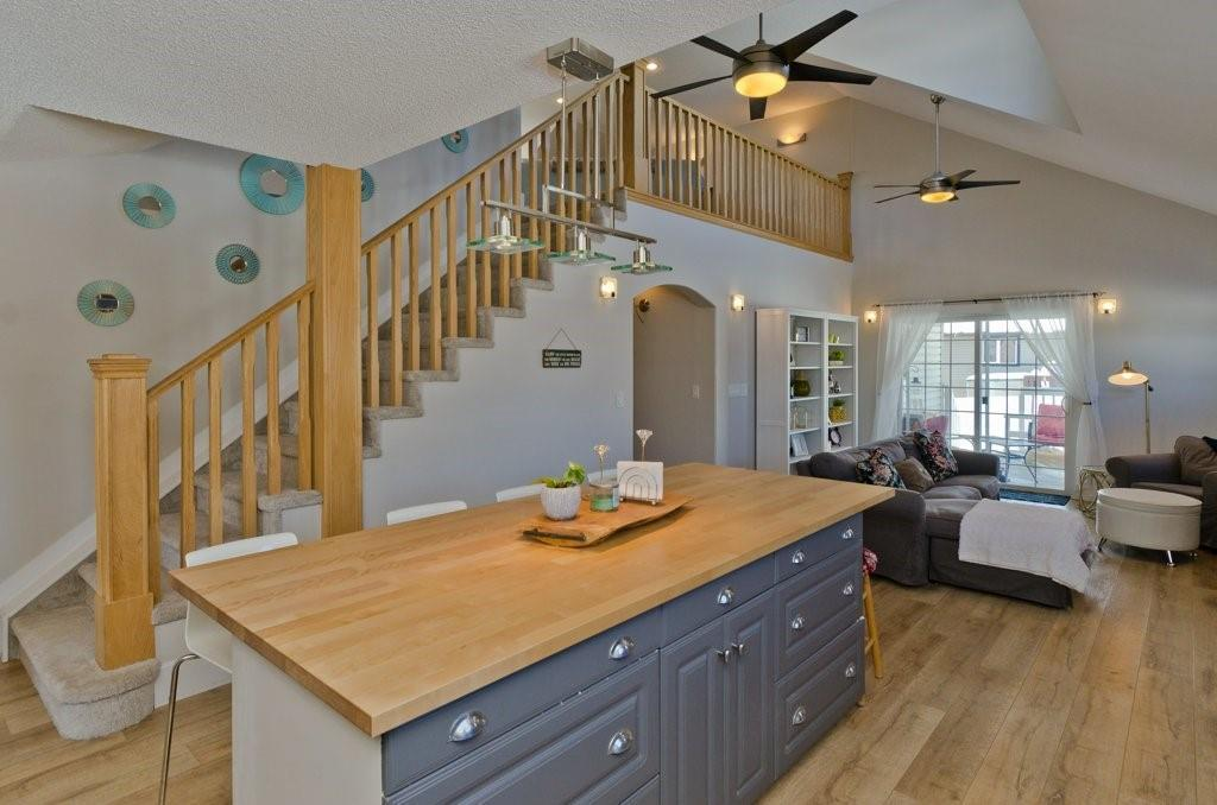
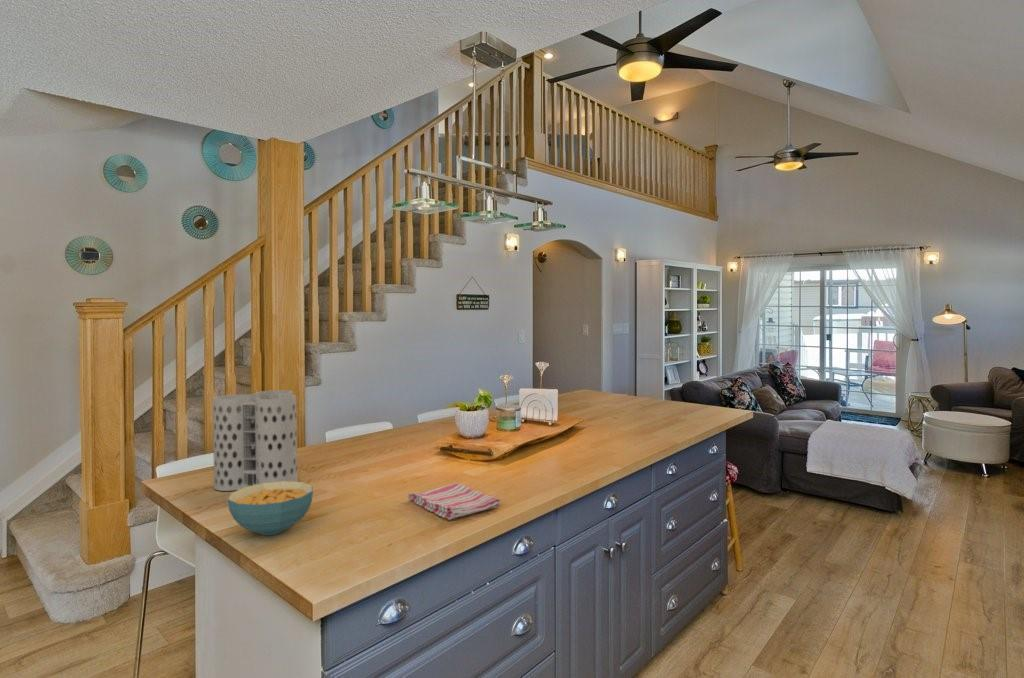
+ cereal bowl [226,481,314,536]
+ dish towel [407,482,502,521]
+ utensil holder [212,389,299,492]
